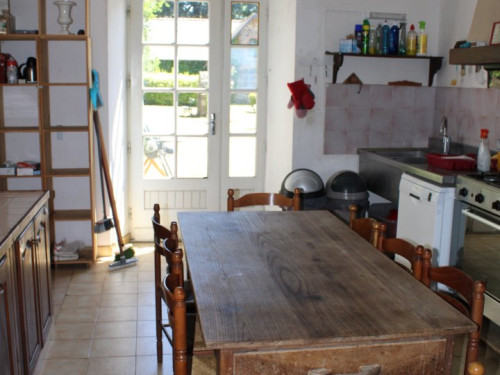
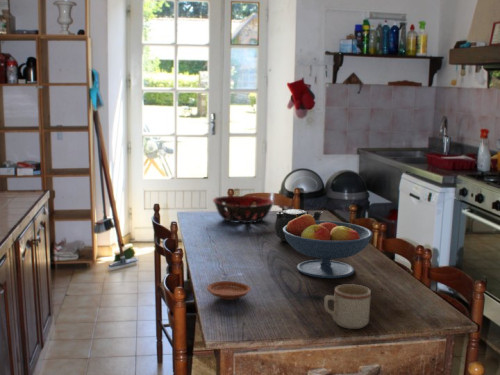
+ mug [323,283,372,330]
+ decorative bowl [212,195,275,224]
+ fruit bowl [283,213,374,279]
+ teapot [273,208,324,243]
+ plate [206,280,252,301]
